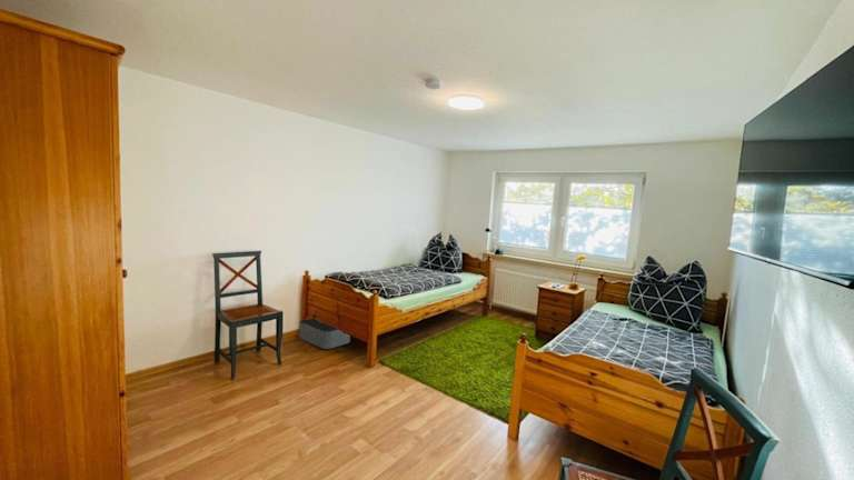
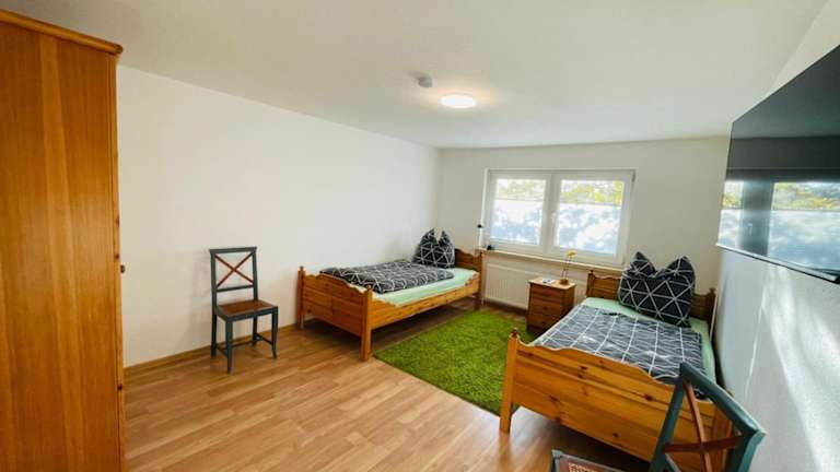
- storage bin [298,317,351,350]
